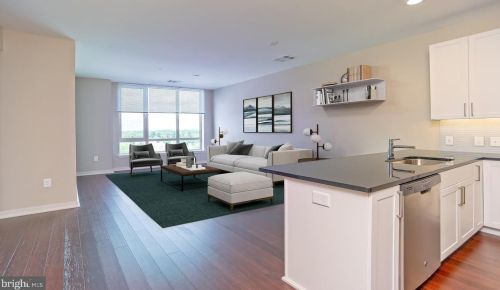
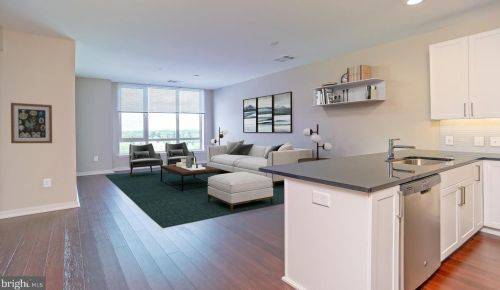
+ wall art [10,102,53,144]
